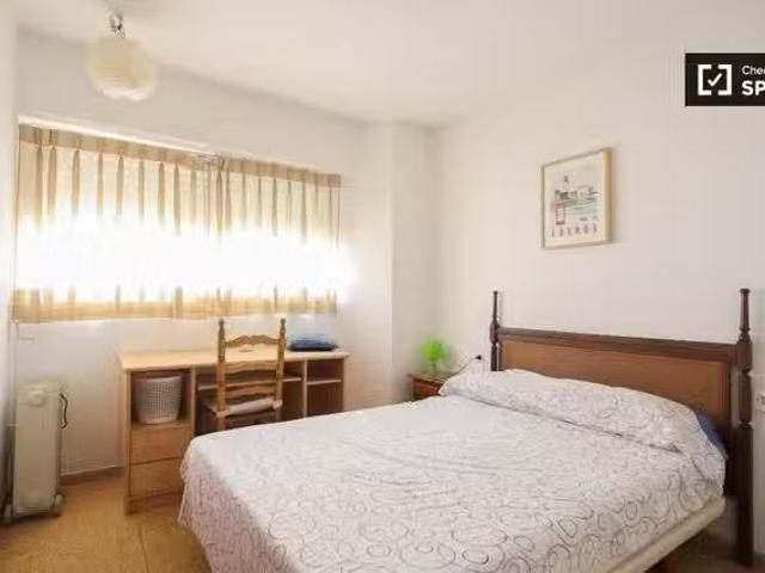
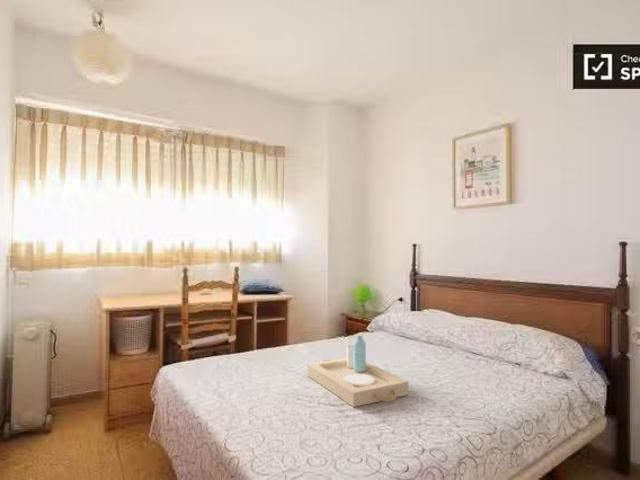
+ serving tray [306,335,409,408]
